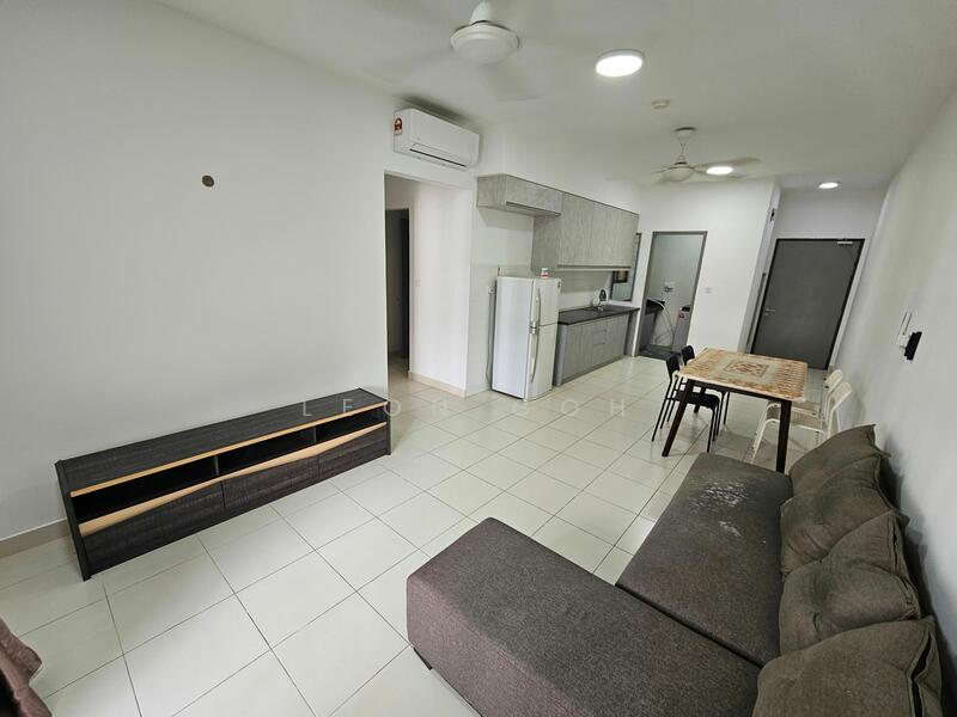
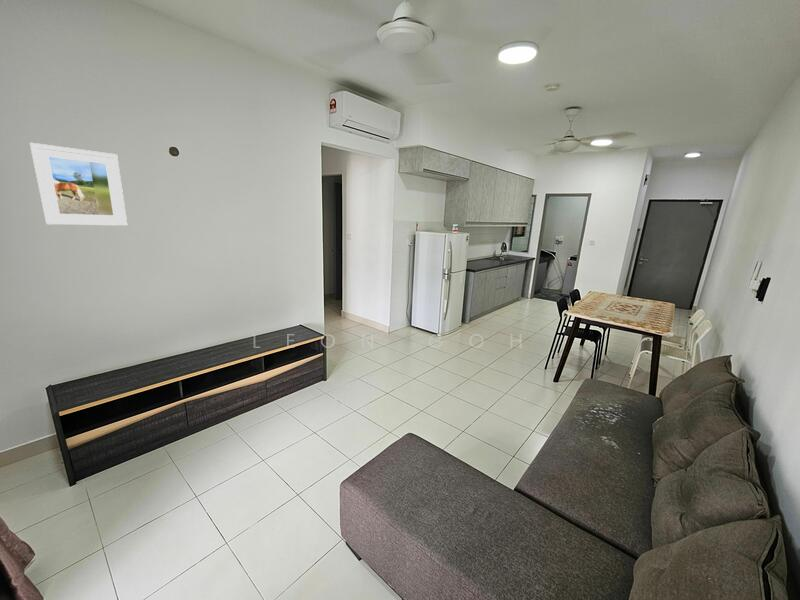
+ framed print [29,142,128,227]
